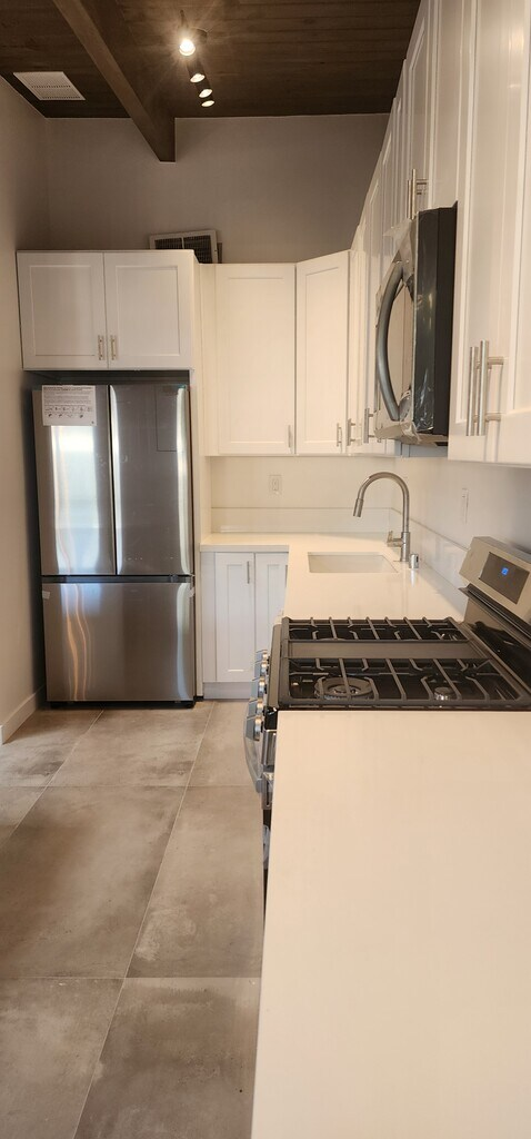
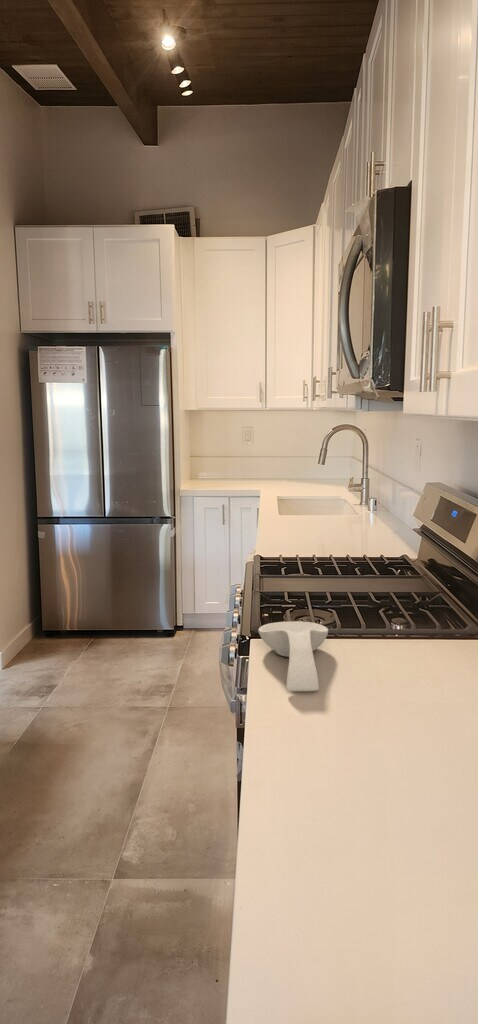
+ spoon rest [257,620,329,692]
